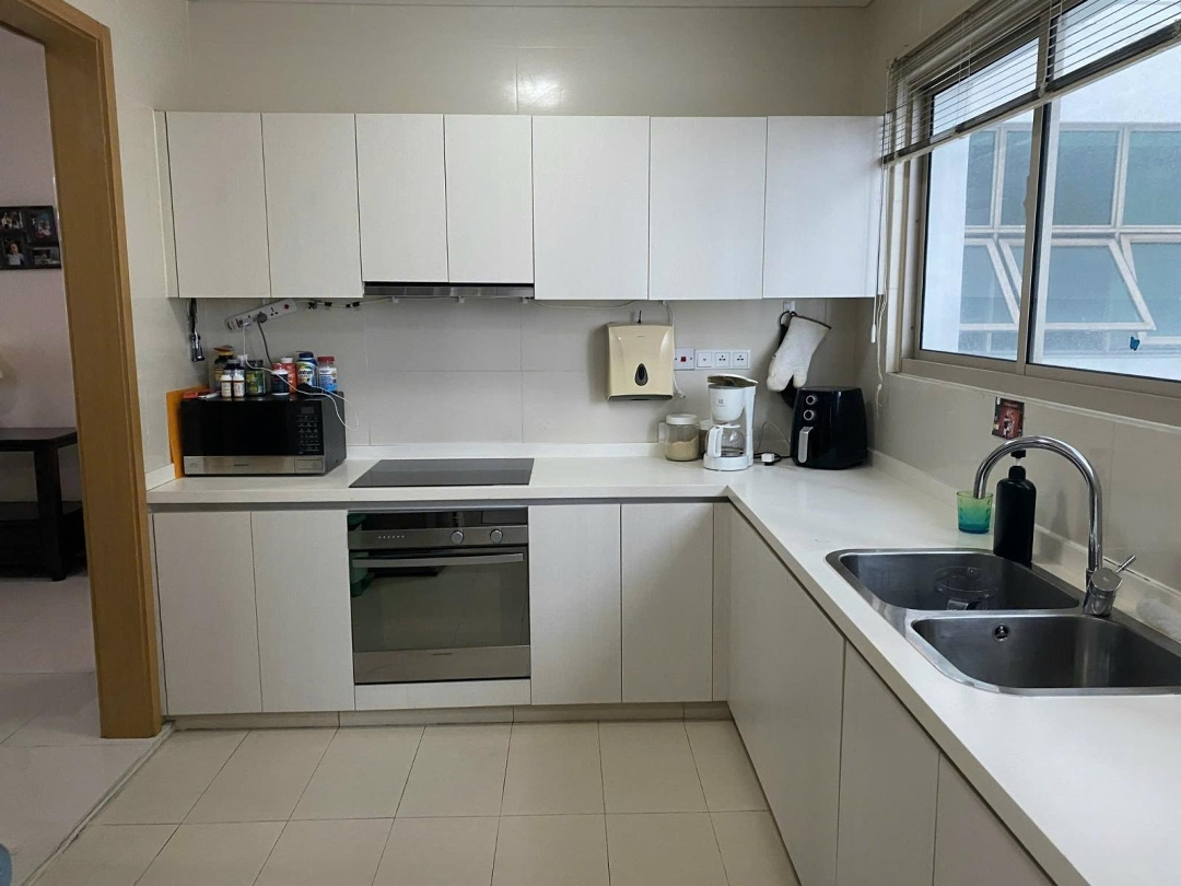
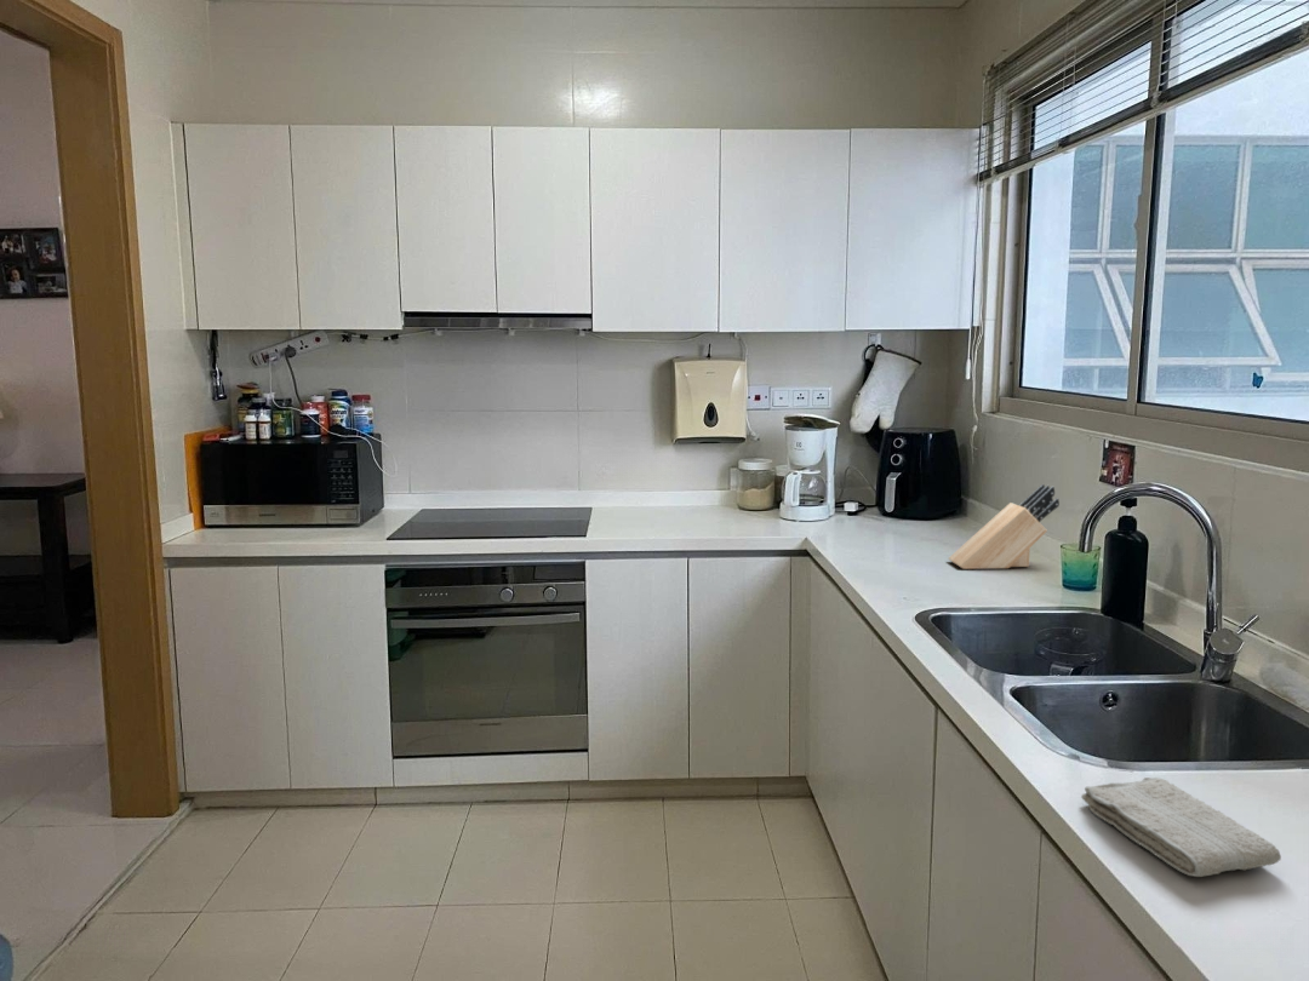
+ washcloth [1080,776,1282,878]
+ knife block [947,483,1061,570]
